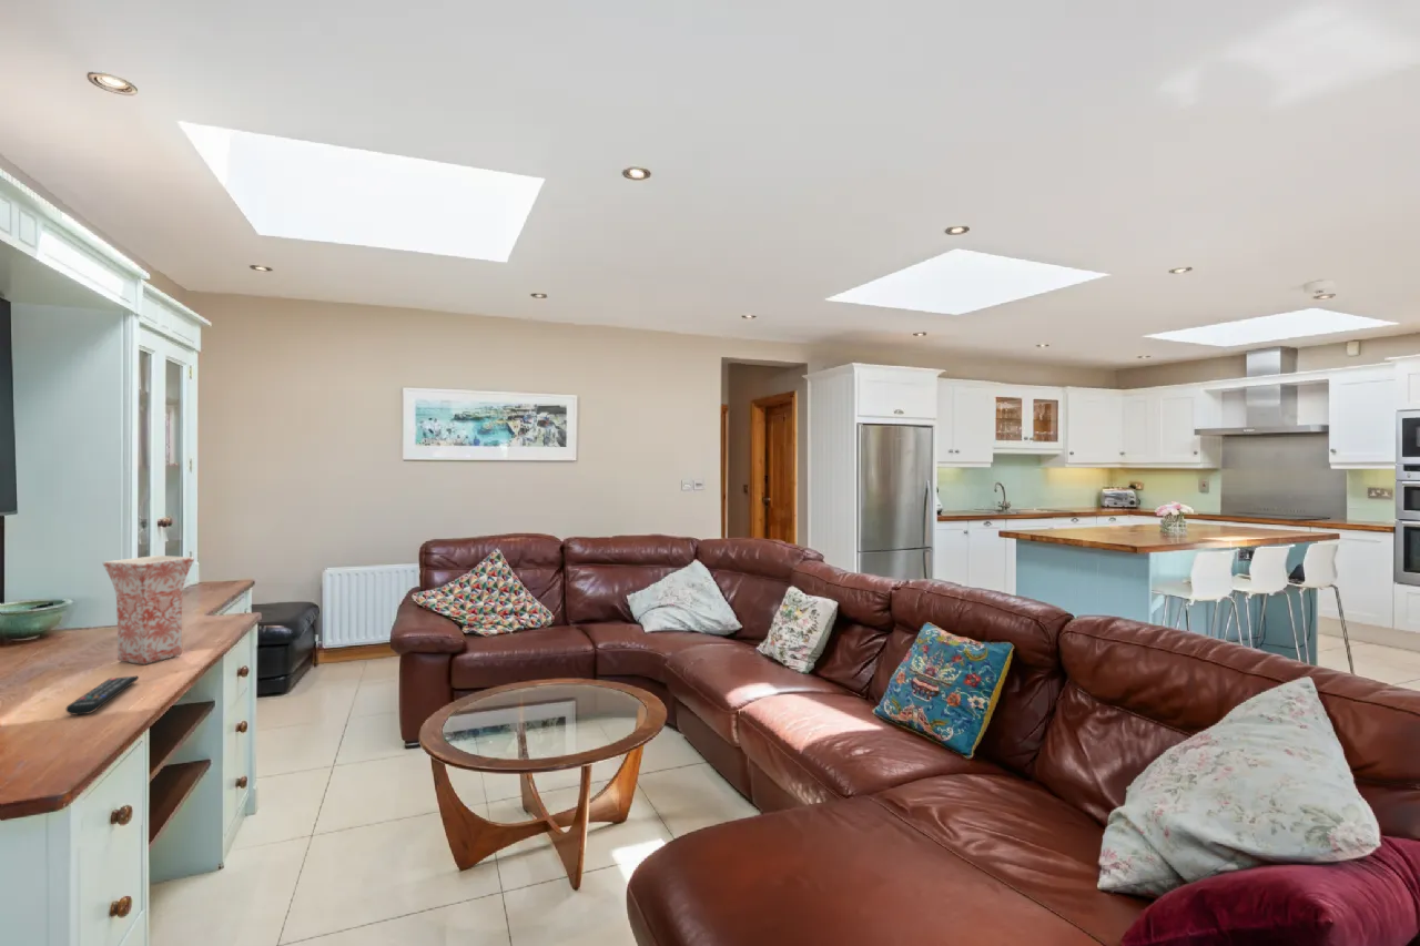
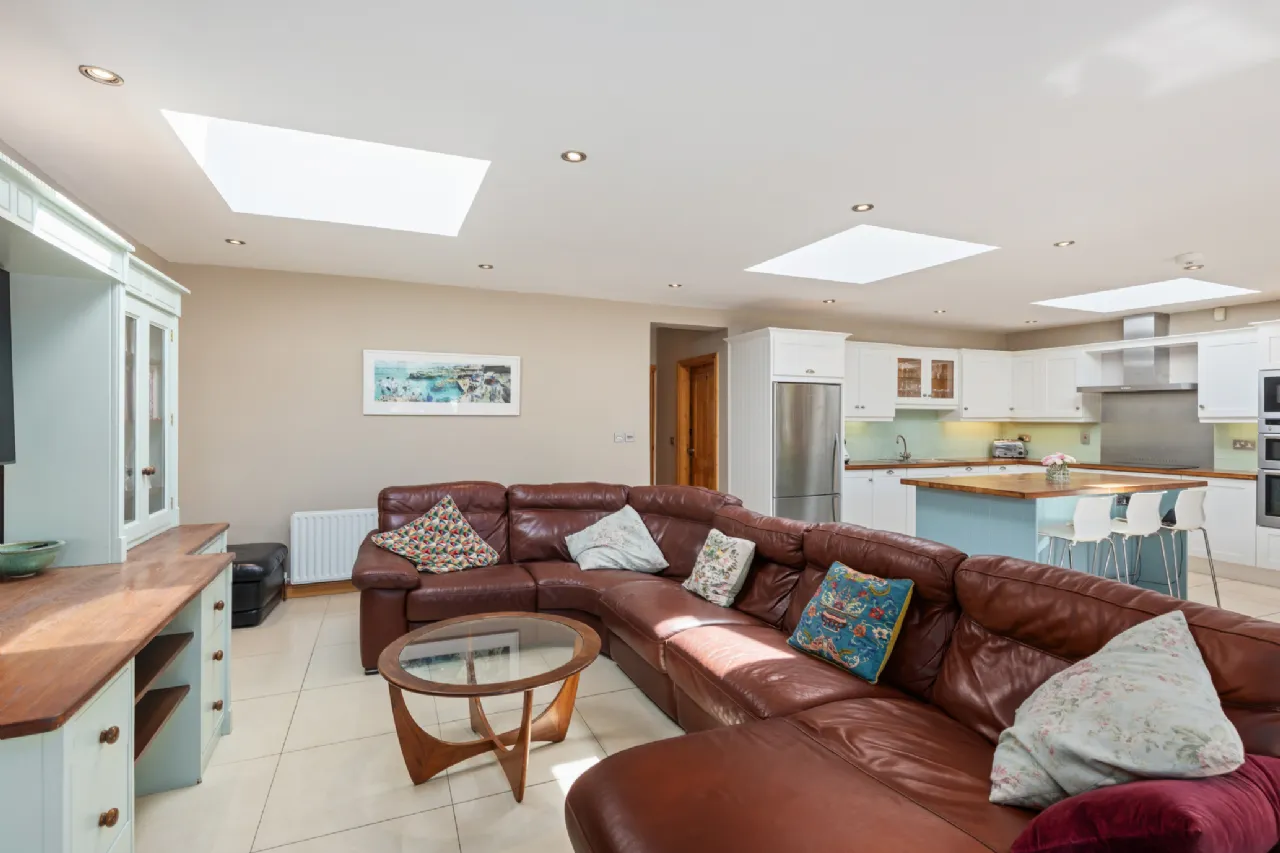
- remote control [64,675,140,716]
- vase [102,555,195,665]
